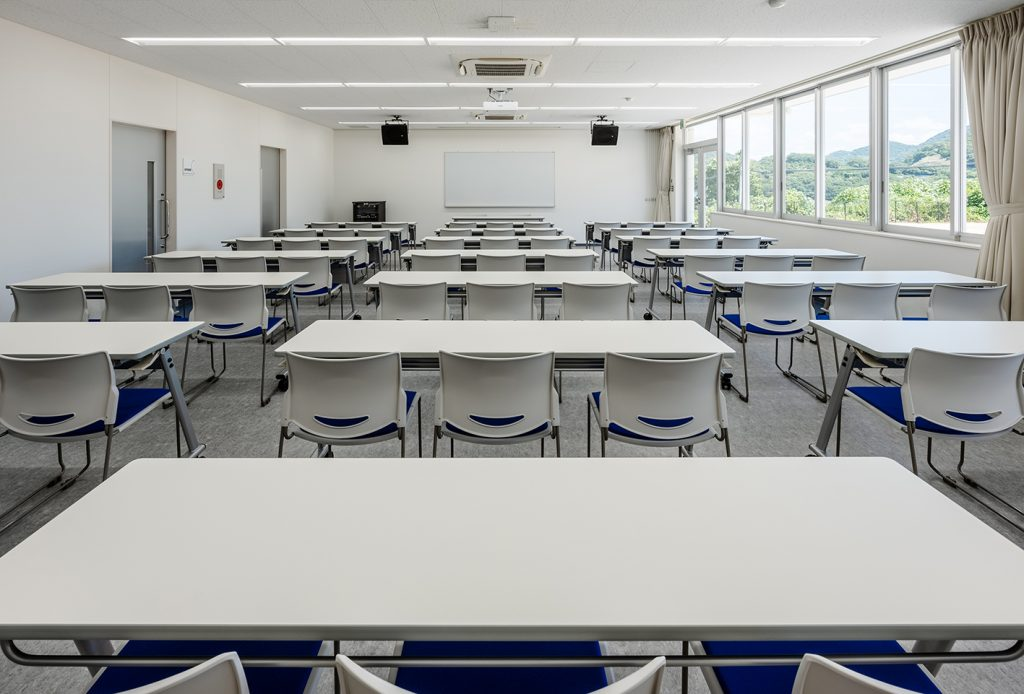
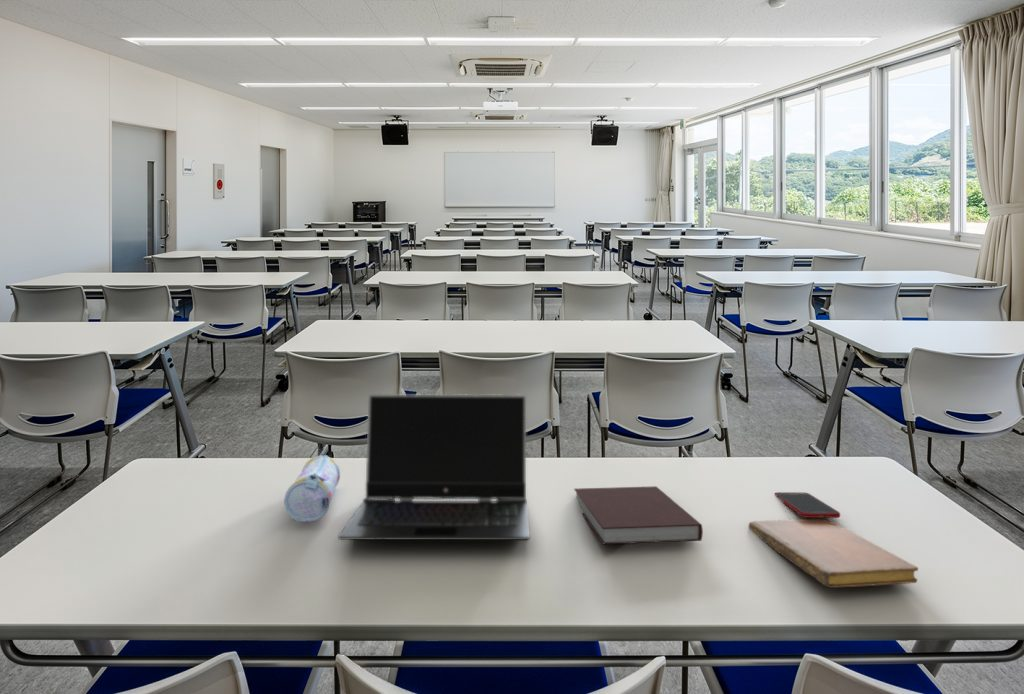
+ notebook [573,485,704,545]
+ laptop computer [337,393,531,541]
+ pencil case [283,454,341,523]
+ notebook [748,518,919,589]
+ cell phone [774,491,841,519]
